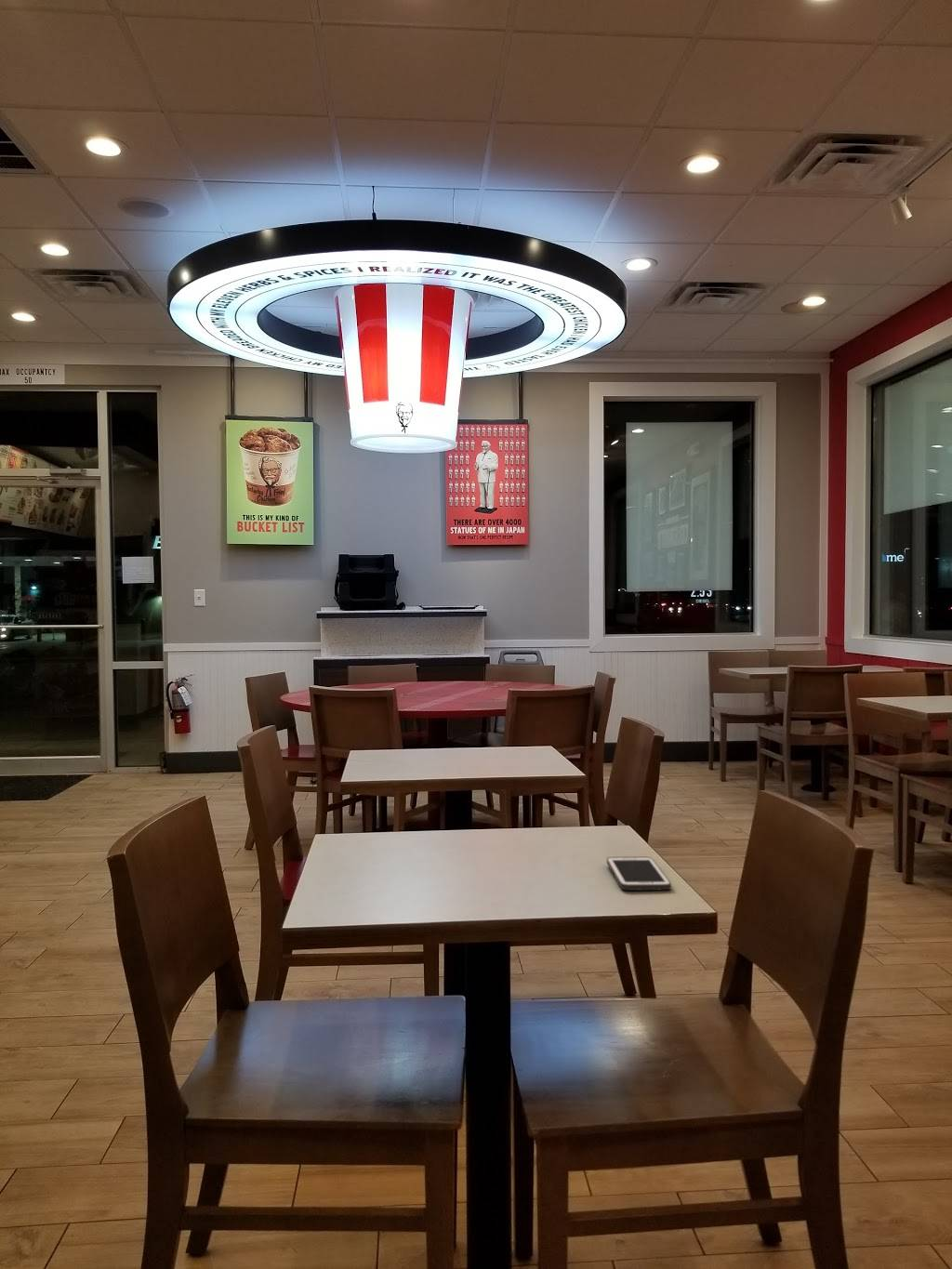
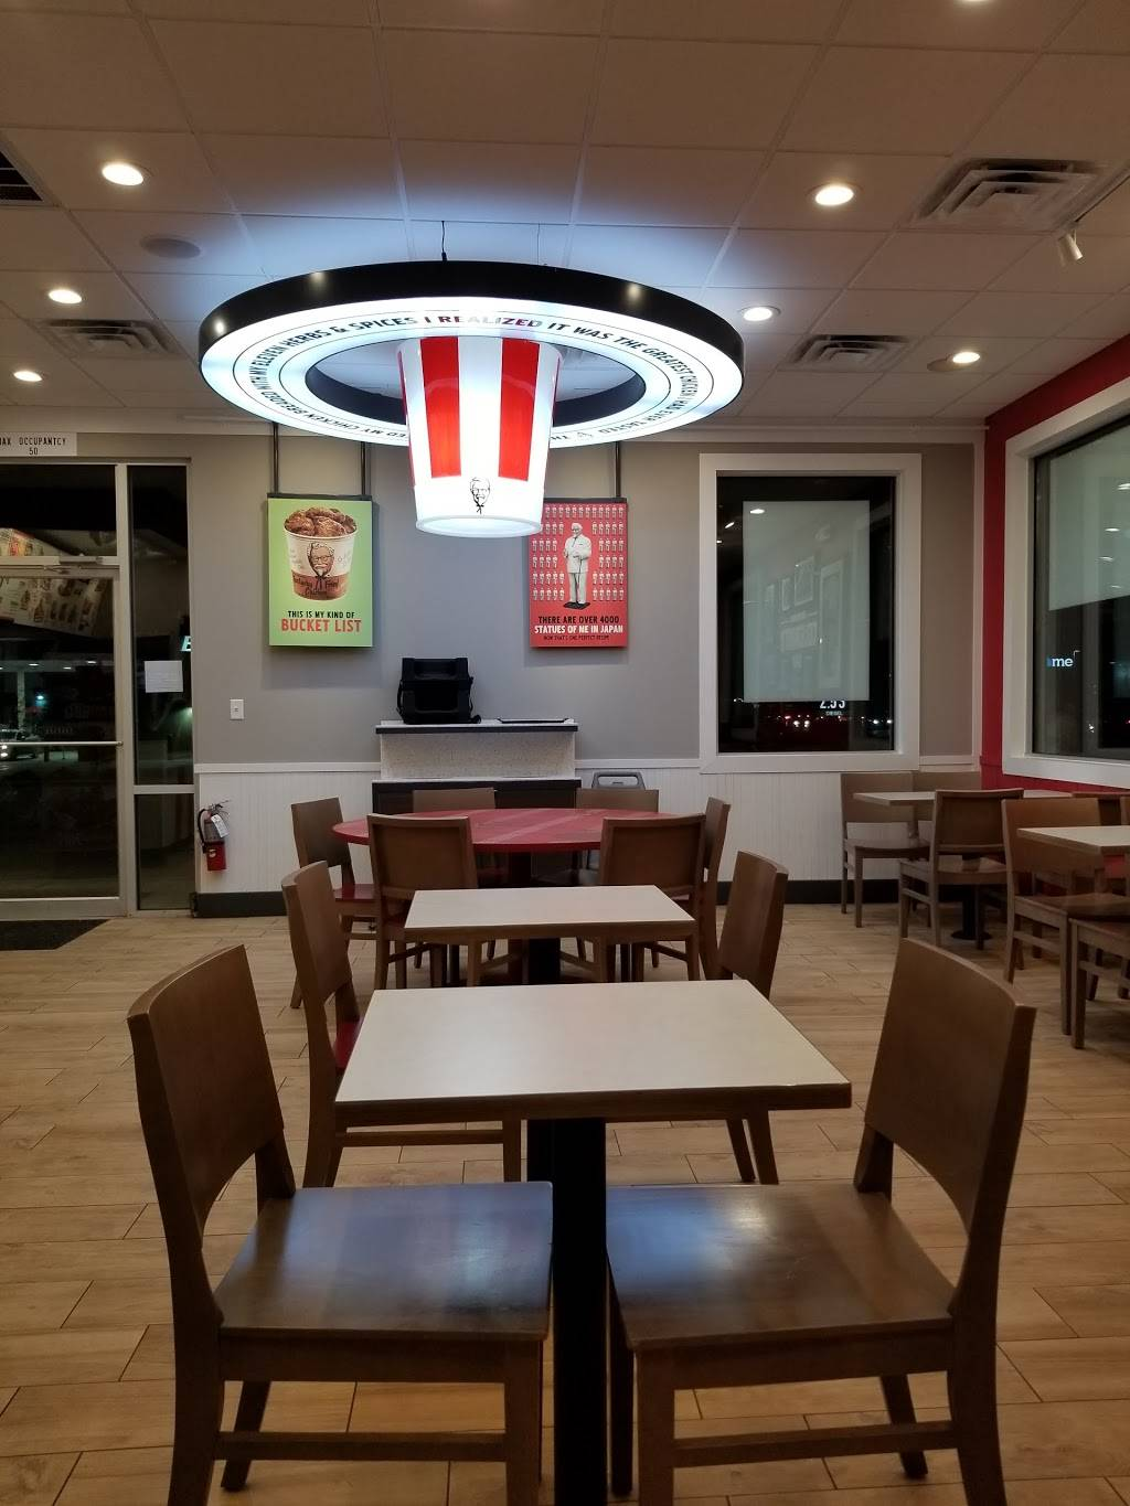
- cell phone [606,856,672,892]
